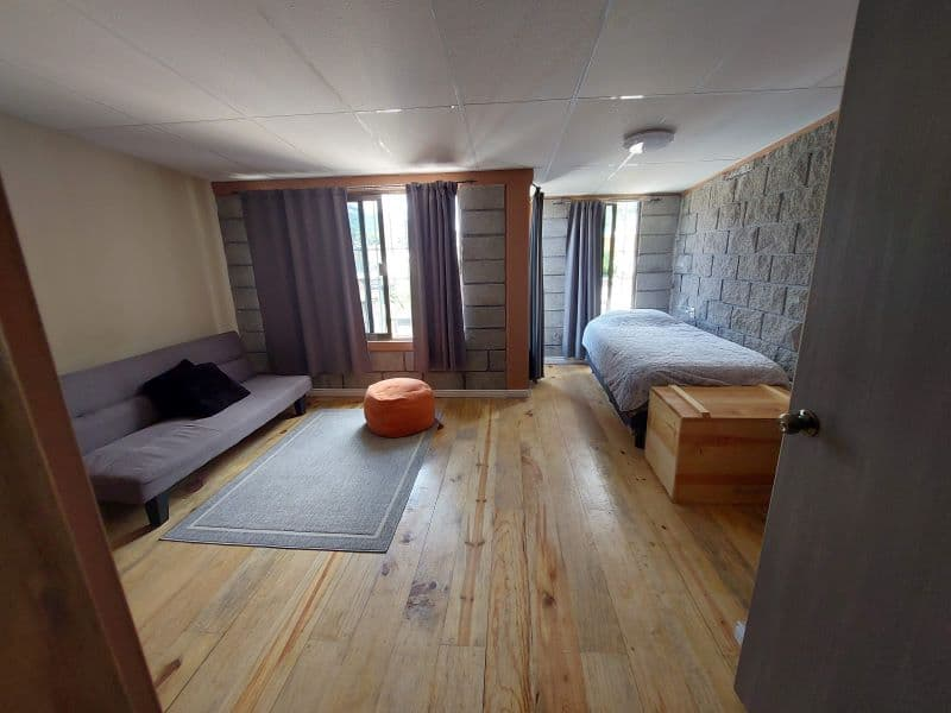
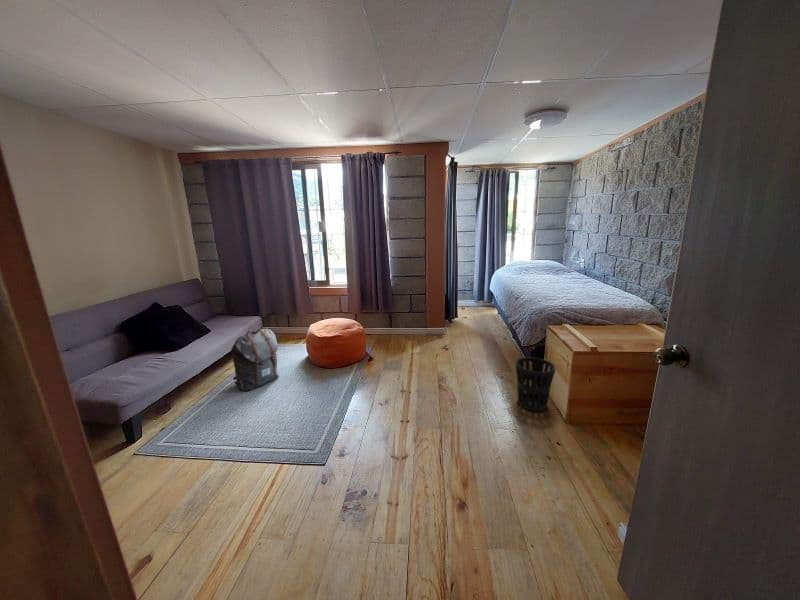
+ backpack [230,328,280,392]
+ wastebasket [515,356,556,412]
